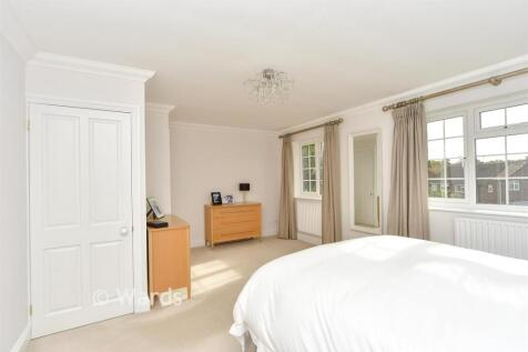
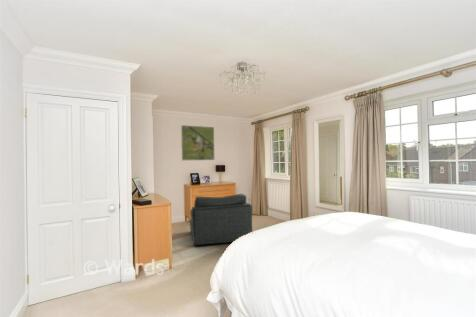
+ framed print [180,124,216,161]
+ armchair [189,193,253,247]
